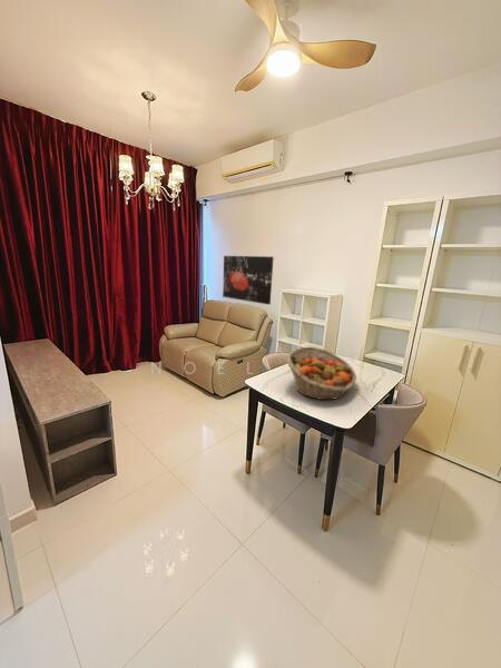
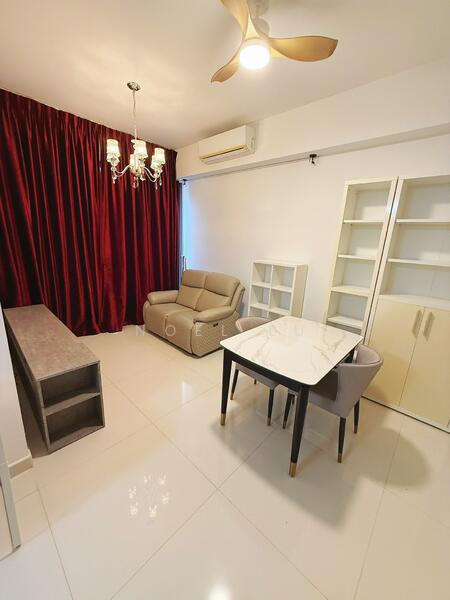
- wall art [222,255,275,306]
- fruit basket [286,345,357,401]
